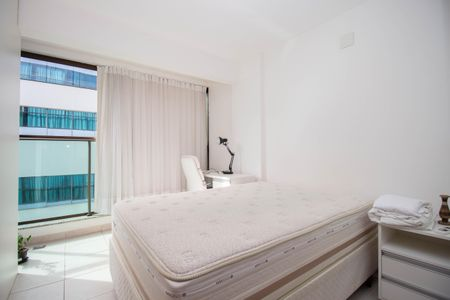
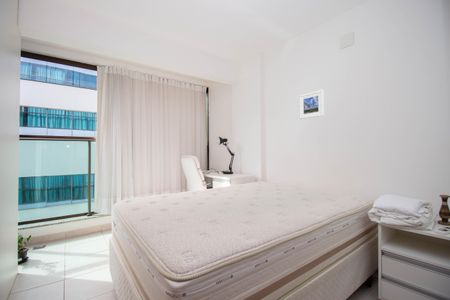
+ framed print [298,89,325,120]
